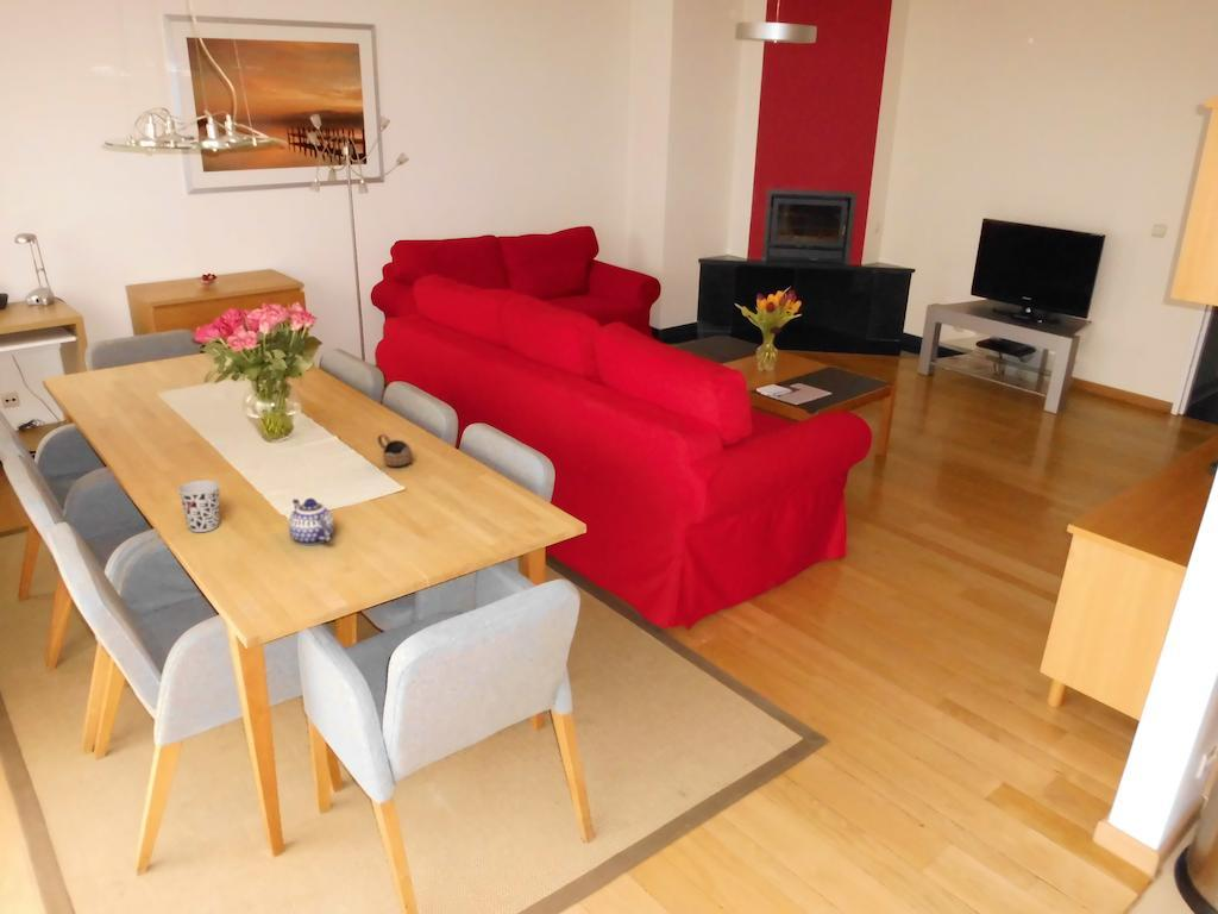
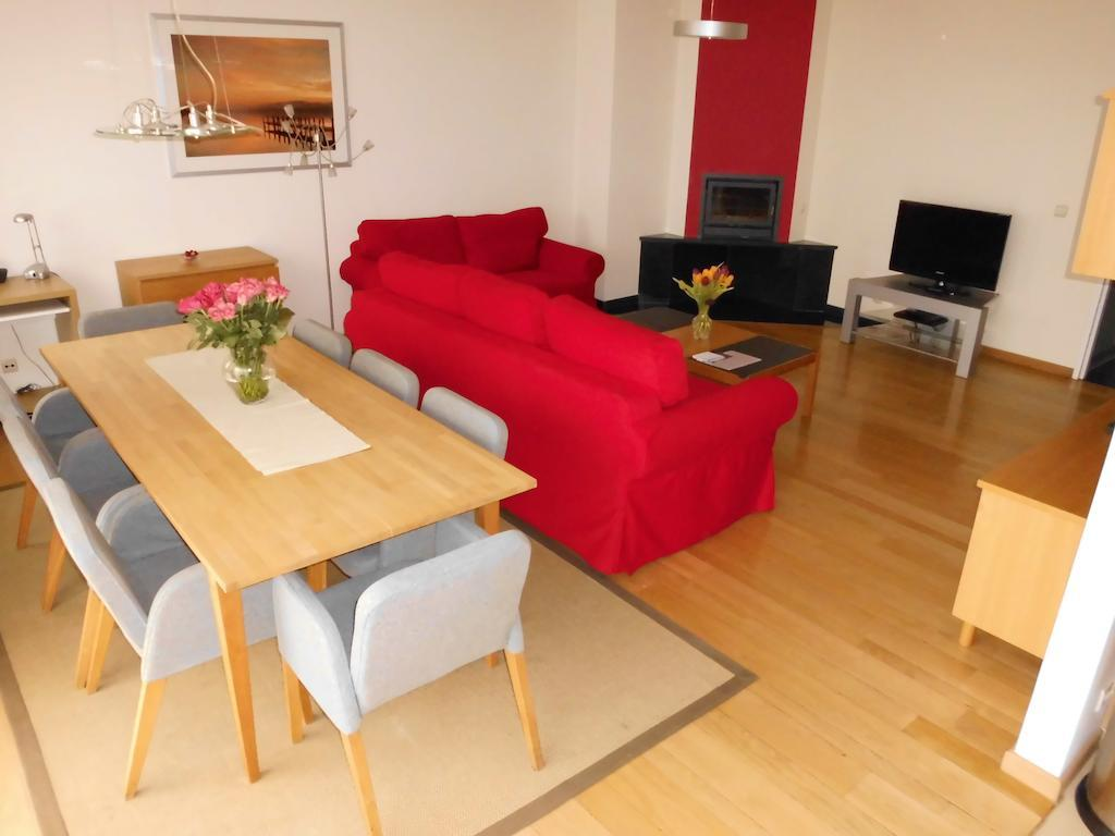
- teapot [288,497,335,546]
- cup [177,478,221,533]
- cup [376,433,414,468]
